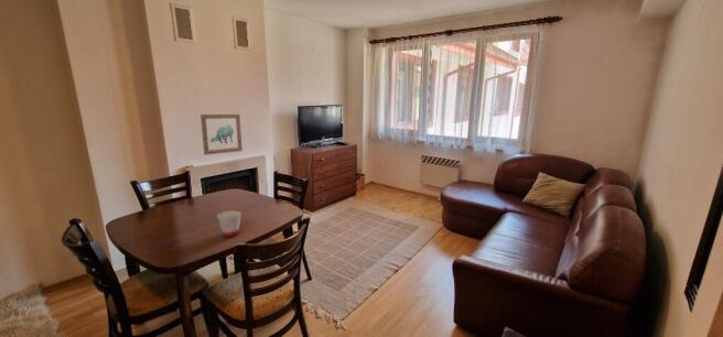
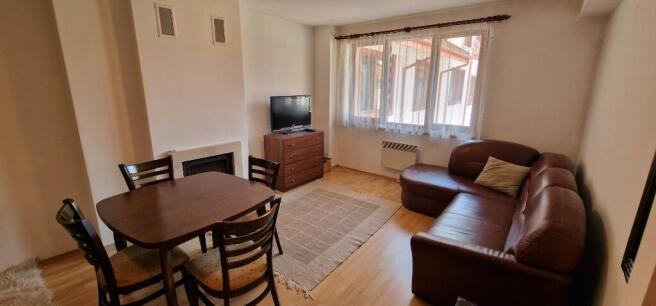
- cup [216,209,242,238]
- wall art [199,113,244,156]
